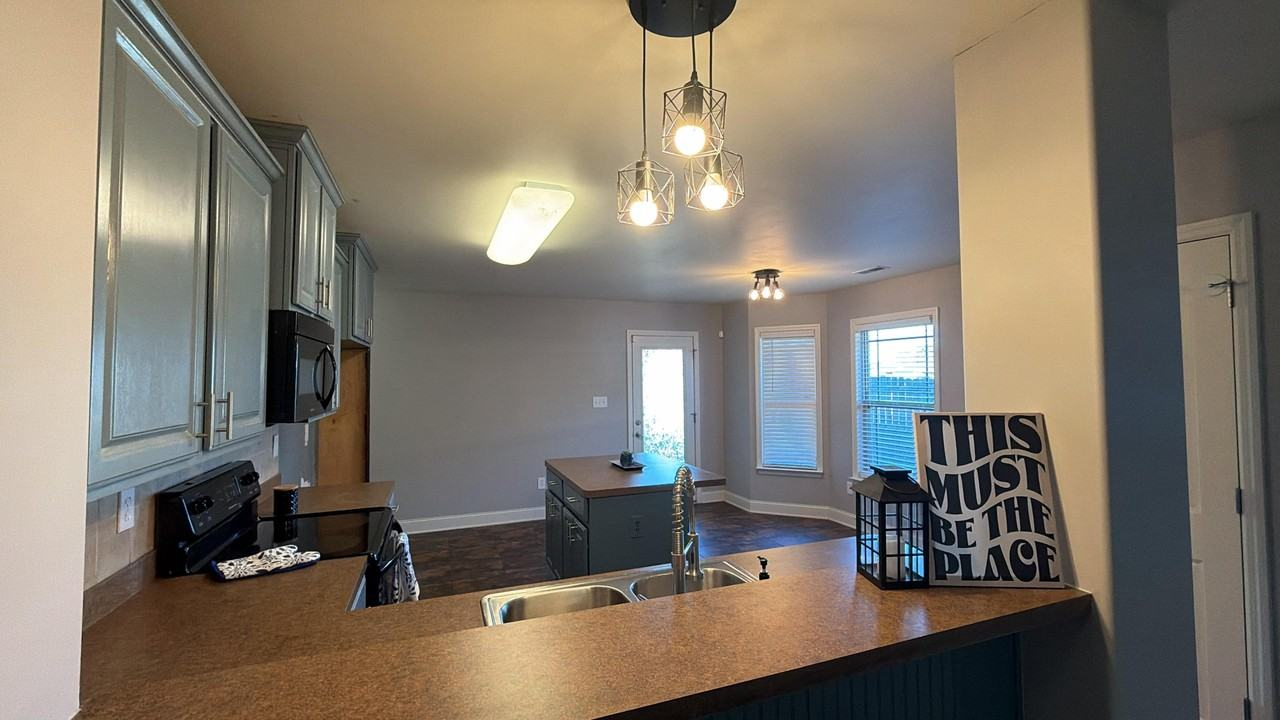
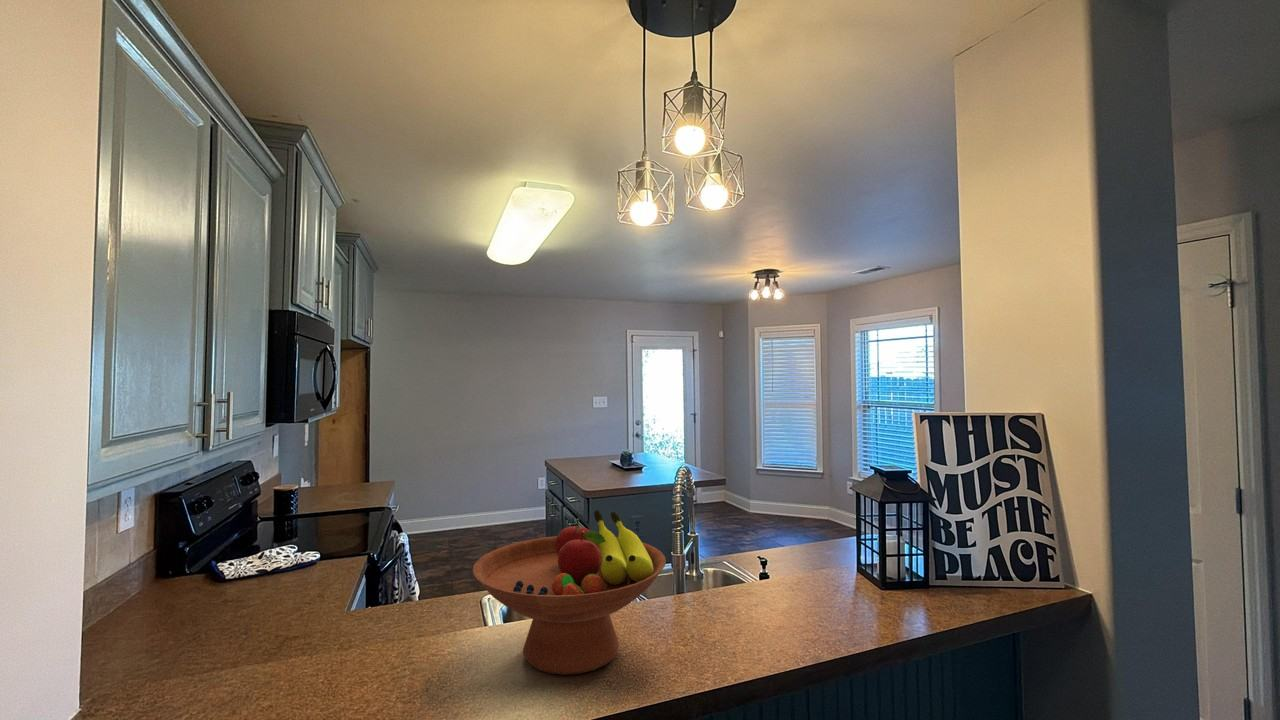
+ fruit bowl [472,509,667,676]
